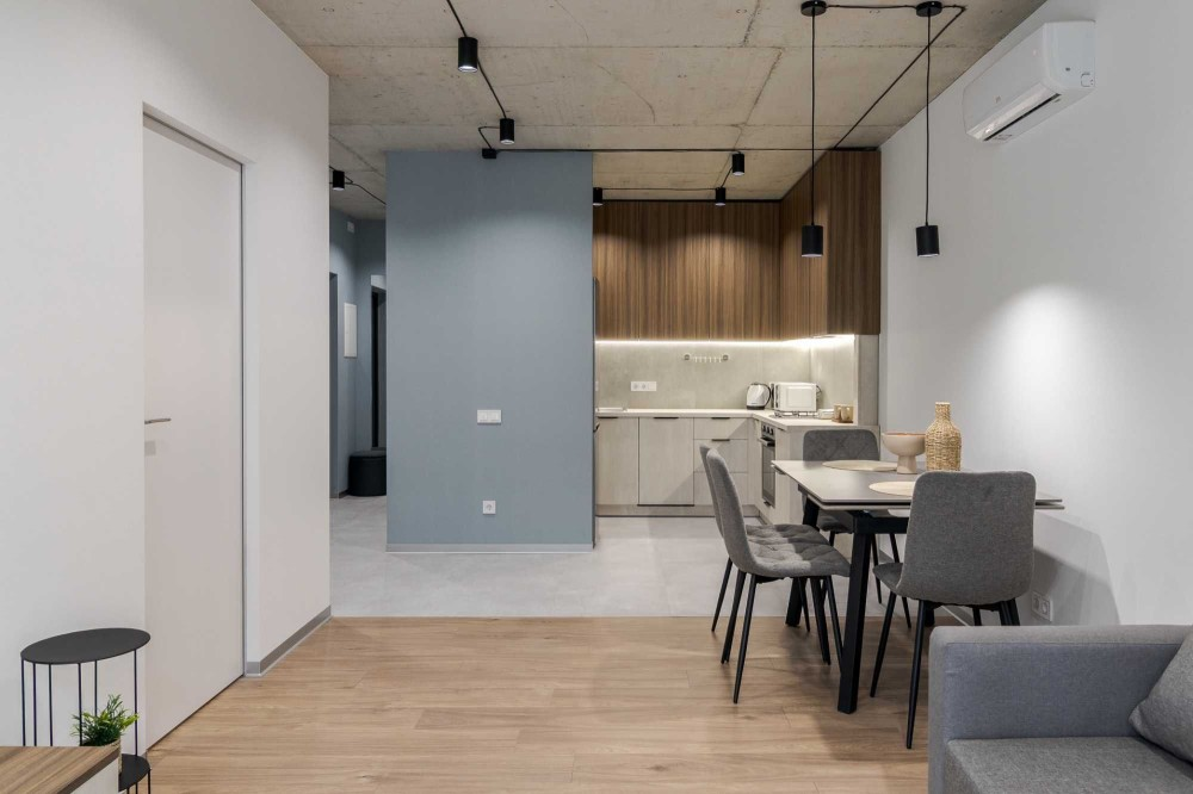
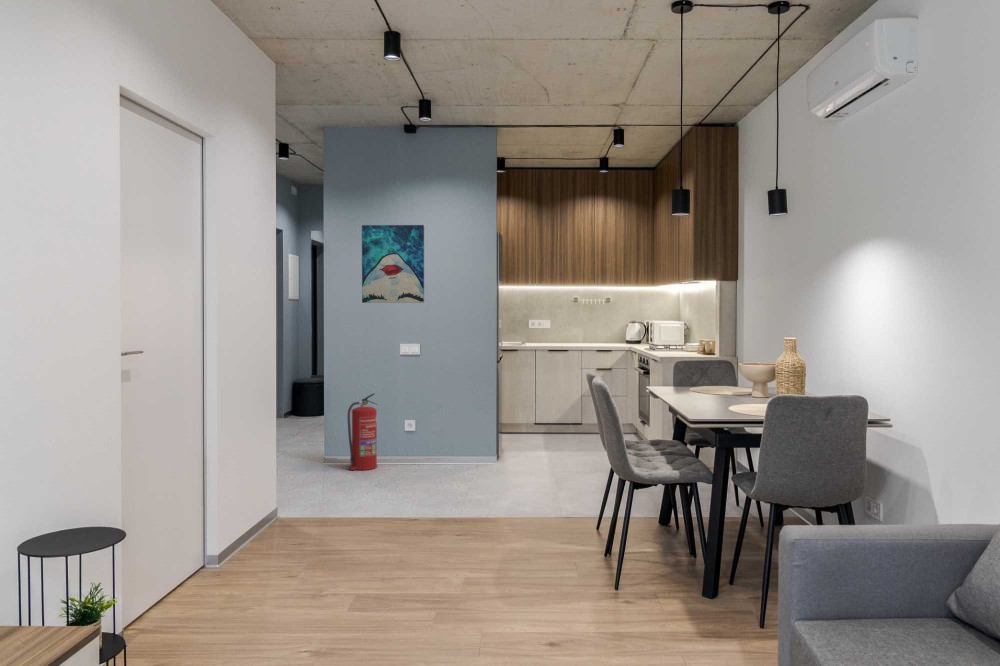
+ wall art [361,224,425,304]
+ fire extinguisher [347,392,378,471]
